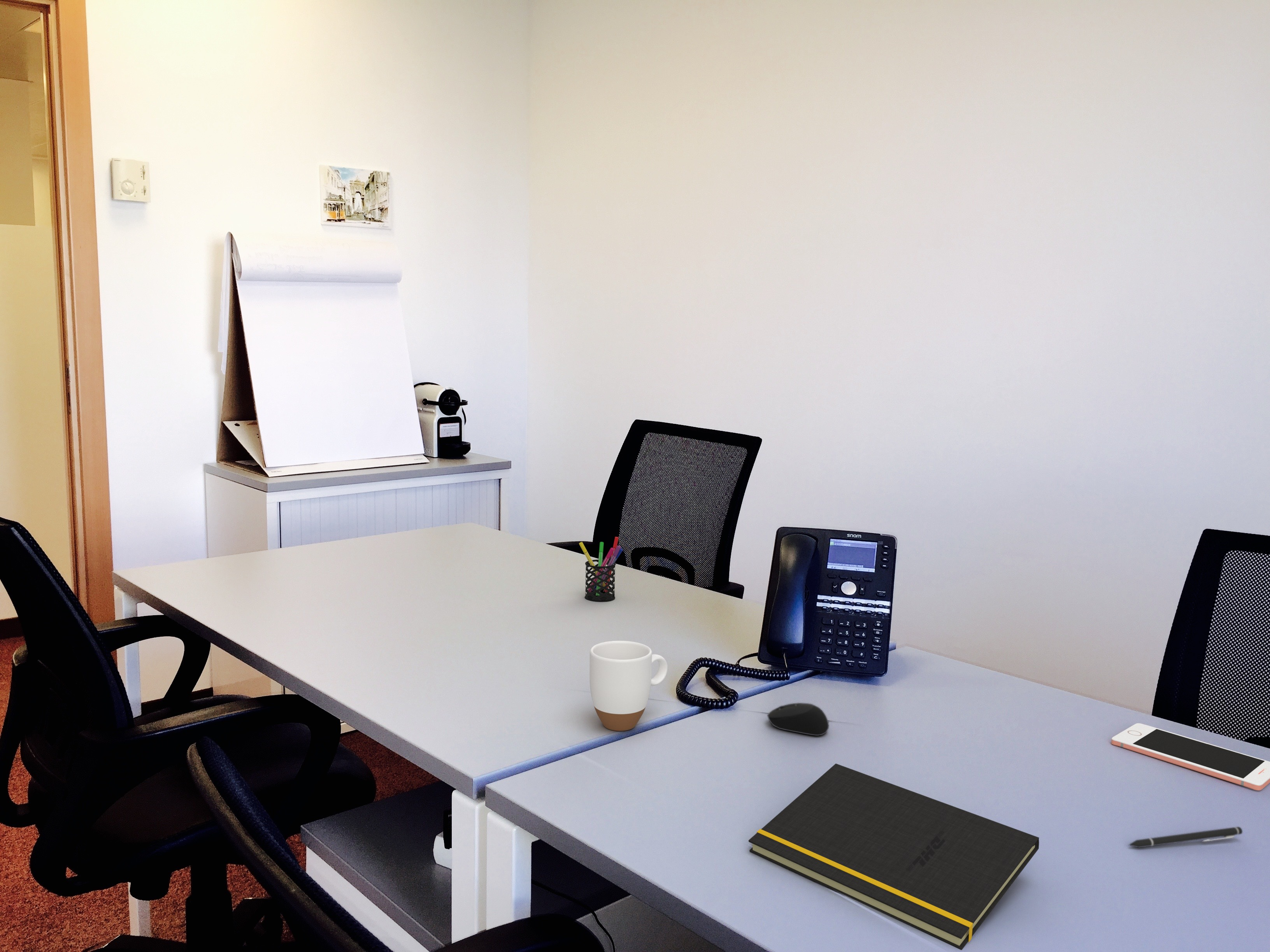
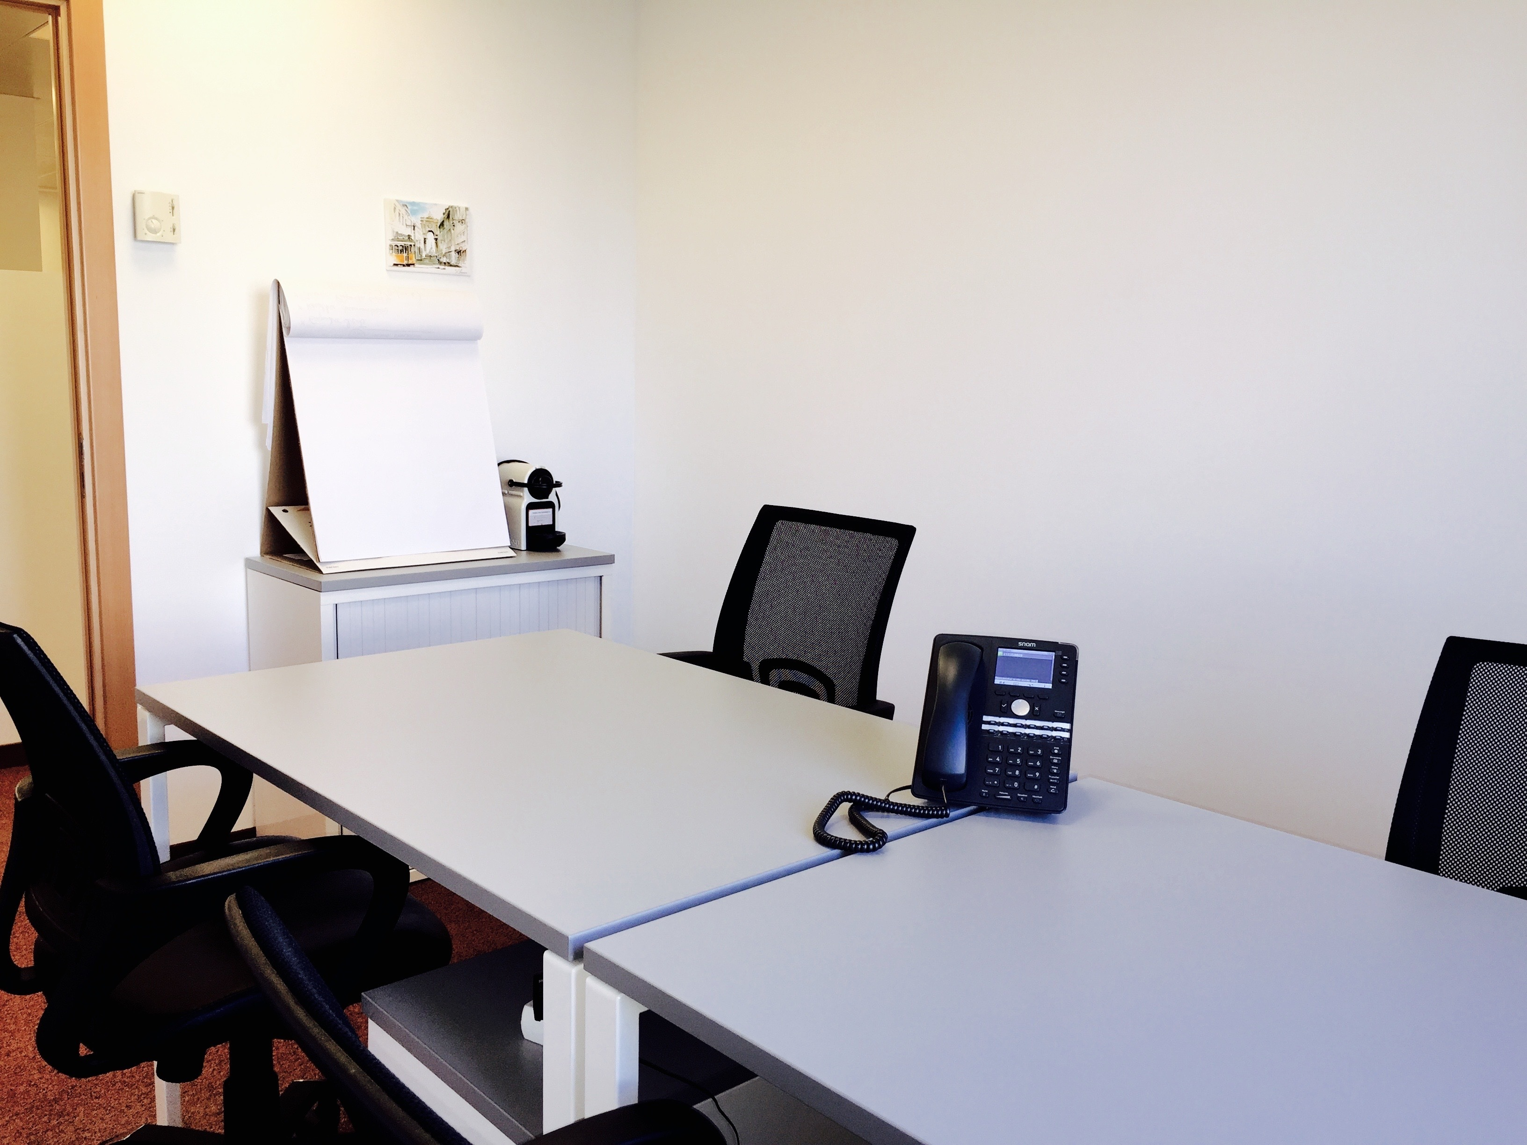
- mug [589,640,668,731]
- notepad [748,763,1040,950]
- pen holder [579,536,623,602]
- computer mouse [767,702,829,736]
- pen [1128,826,1243,848]
- cell phone [1111,723,1270,791]
